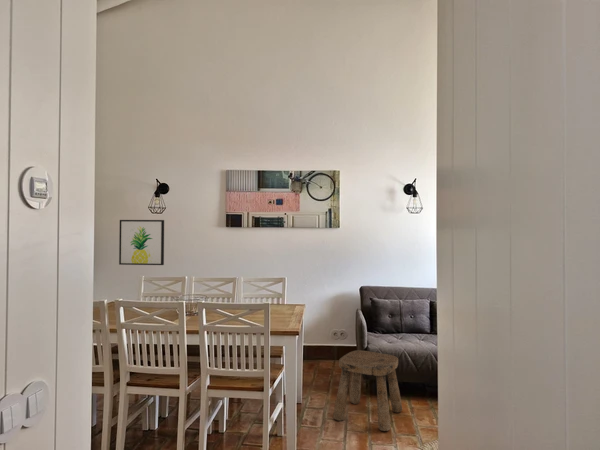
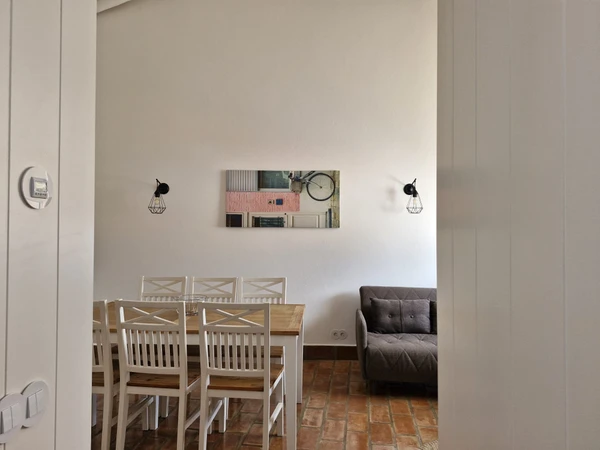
- wall art [118,219,165,266]
- stool [332,349,403,432]
